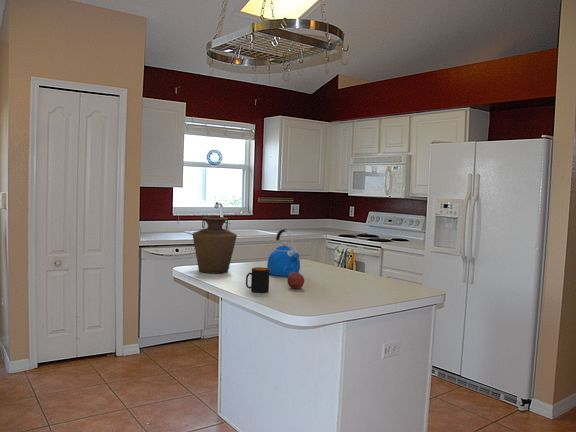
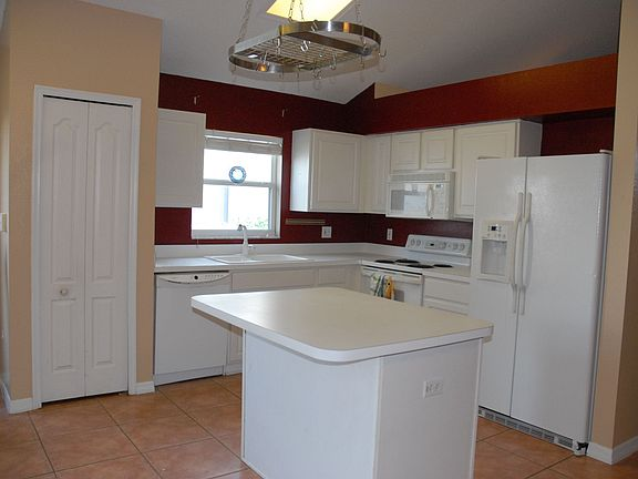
- vase [191,216,238,274]
- apple [286,272,305,290]
- kettle [266,228,301,277]
- mug [245,266,270,294]
